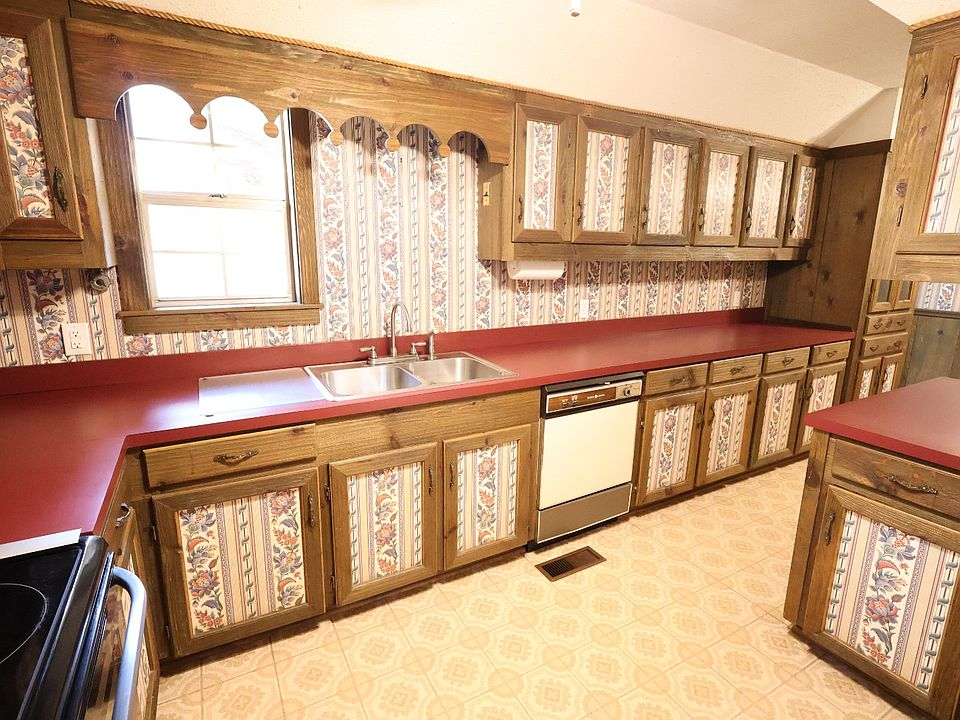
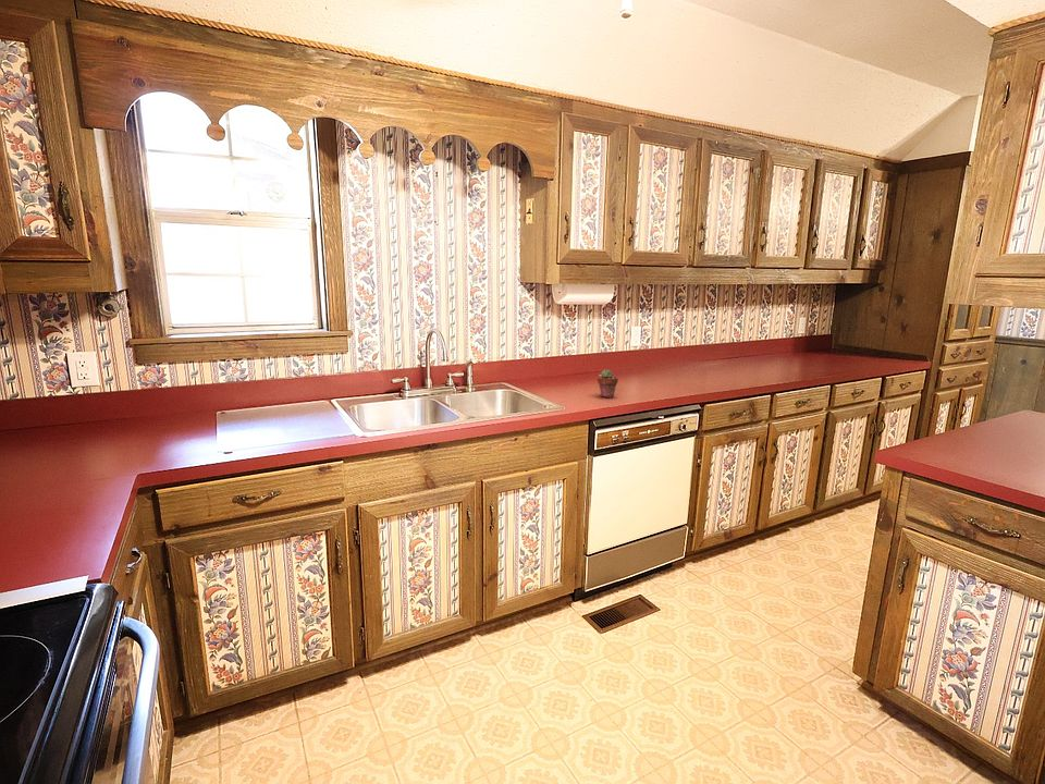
+ potted succulent [597,369,619,399]
